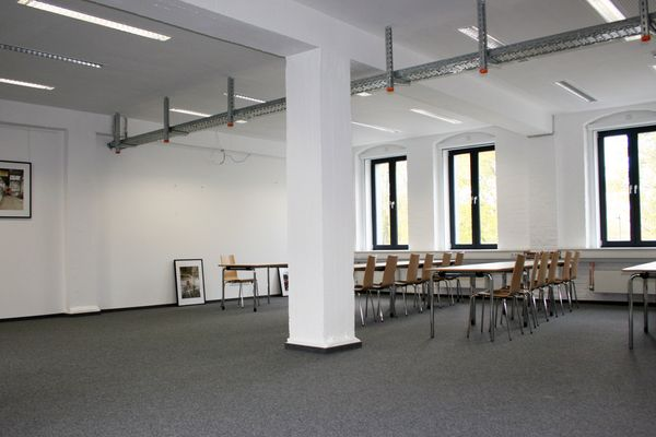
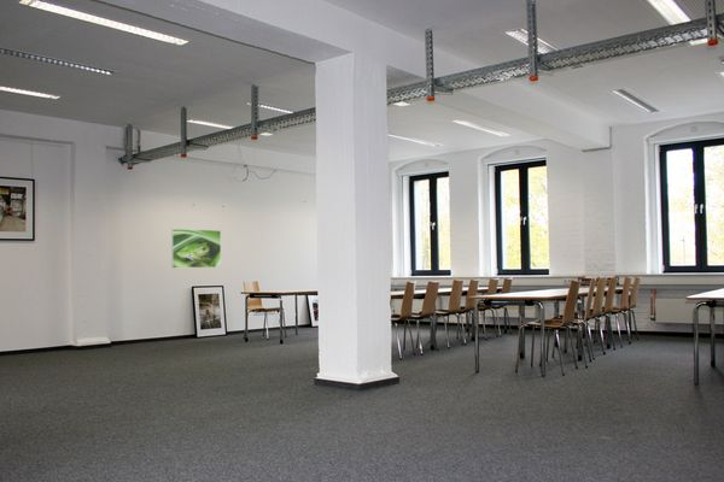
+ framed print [170,228,222,269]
